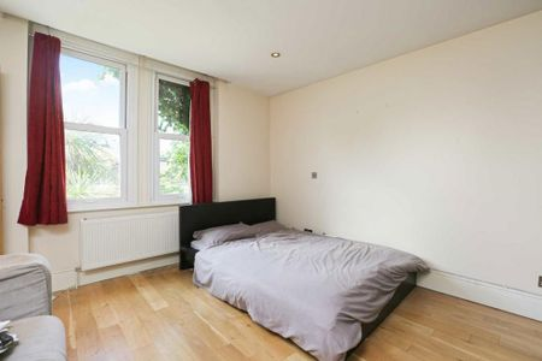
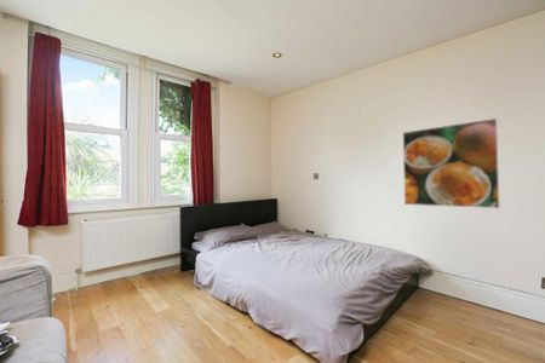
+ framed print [402,117,500,209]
